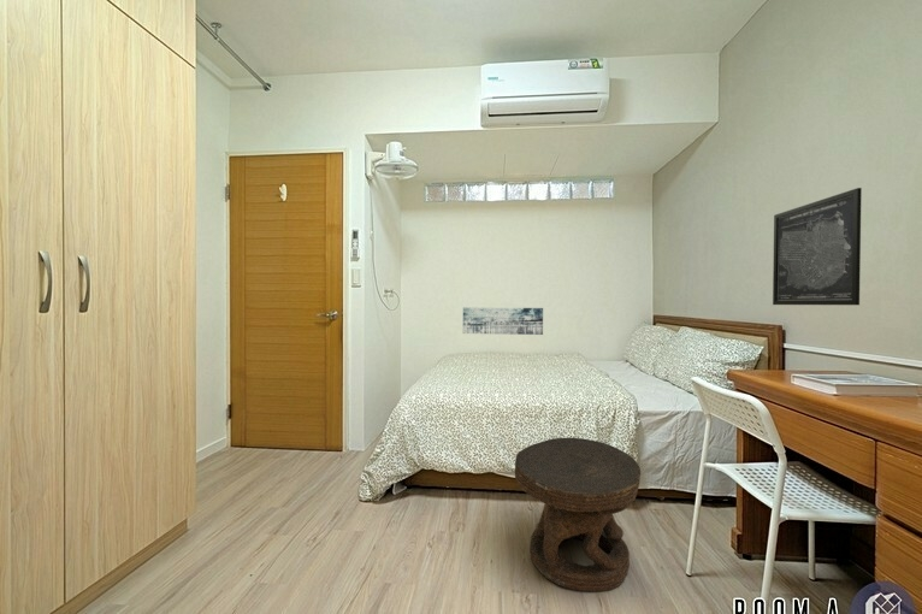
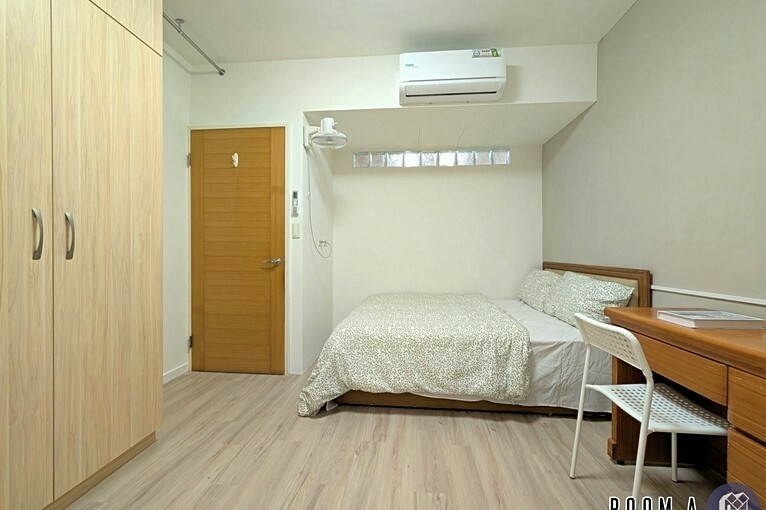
- wall art [772,187,863,306]
- wall art [462,306,544,336]
- side table [514,437,642,592]
